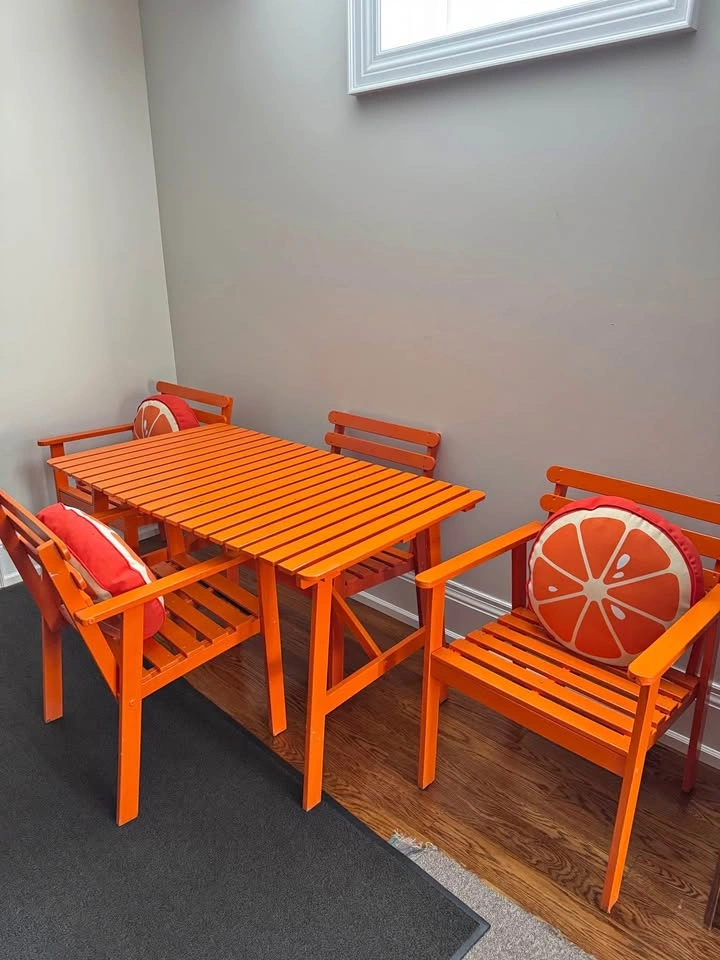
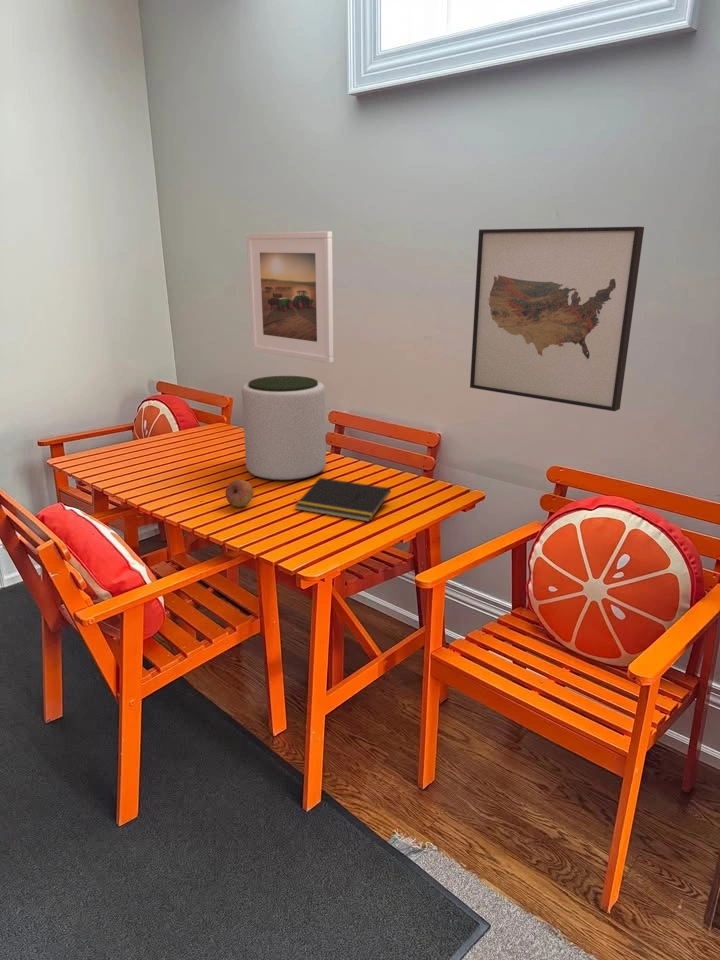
+ notepad [294,477,392,523]
+ fruit [225,478,254,508]
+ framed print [245,230,335,364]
+ wall art [469,226,645,412]
+ plant pot [241,375,327,482]
